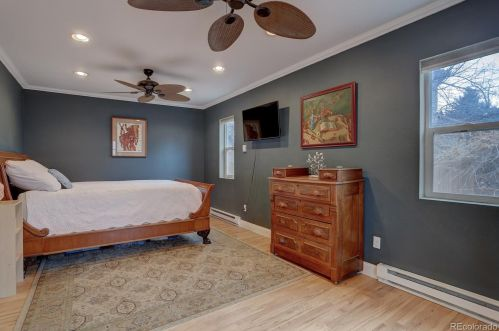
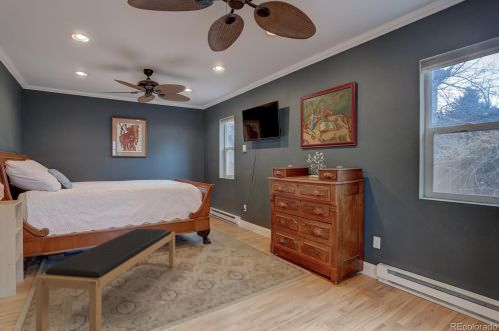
+ bench [35,228,176,331]
